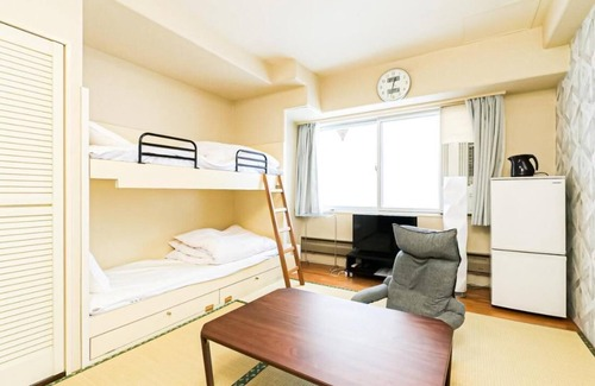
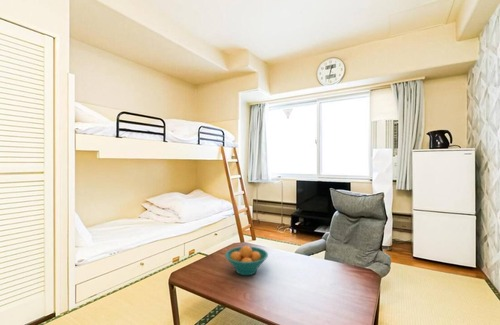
+ fruit bowl [224,245,269,276]
